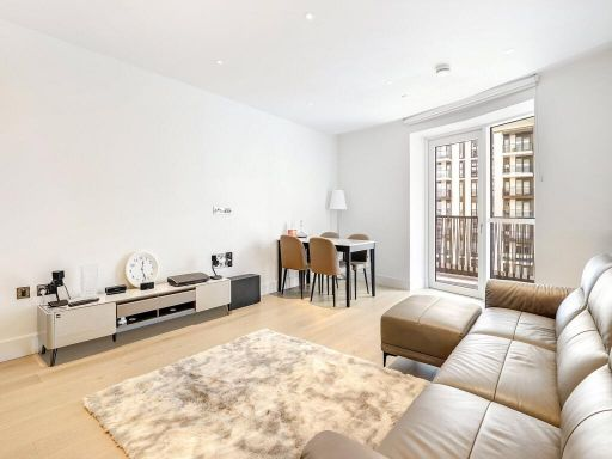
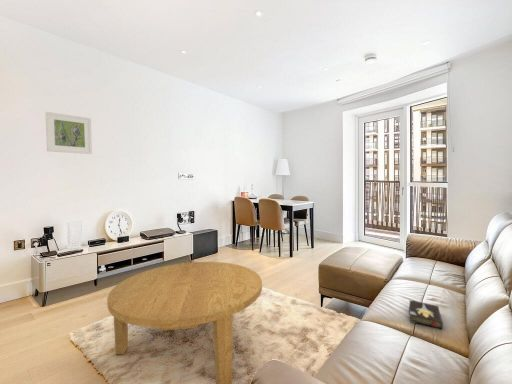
+ hardback book [408,299,444,330]
+ coffee table [106,261,263,384]
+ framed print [45,111,93,155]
